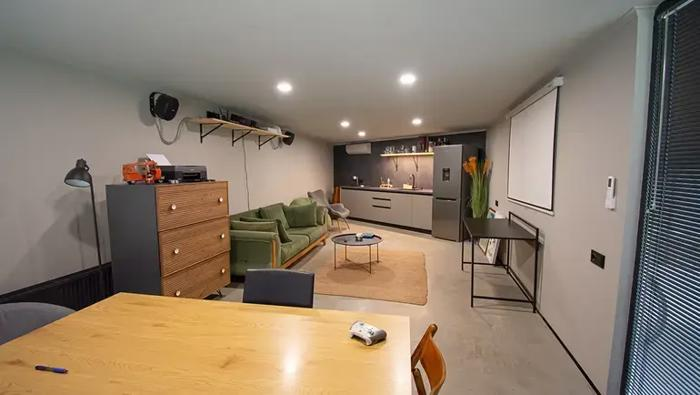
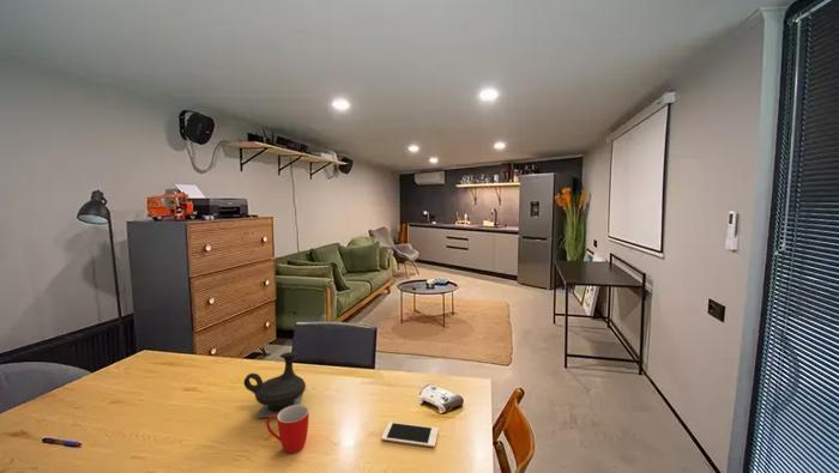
+ teapot [242,351,307,419]
+ cell phone [380,420,440,448]
+ mug [265,404,310,454]
